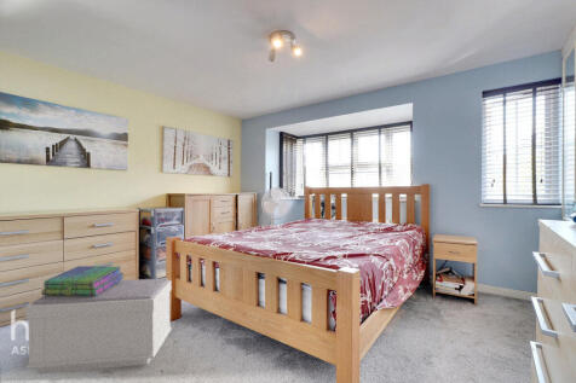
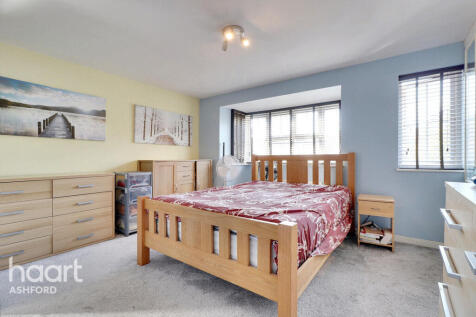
- stack of books [40,265,125,296]
- bench [24,278,173,375]
